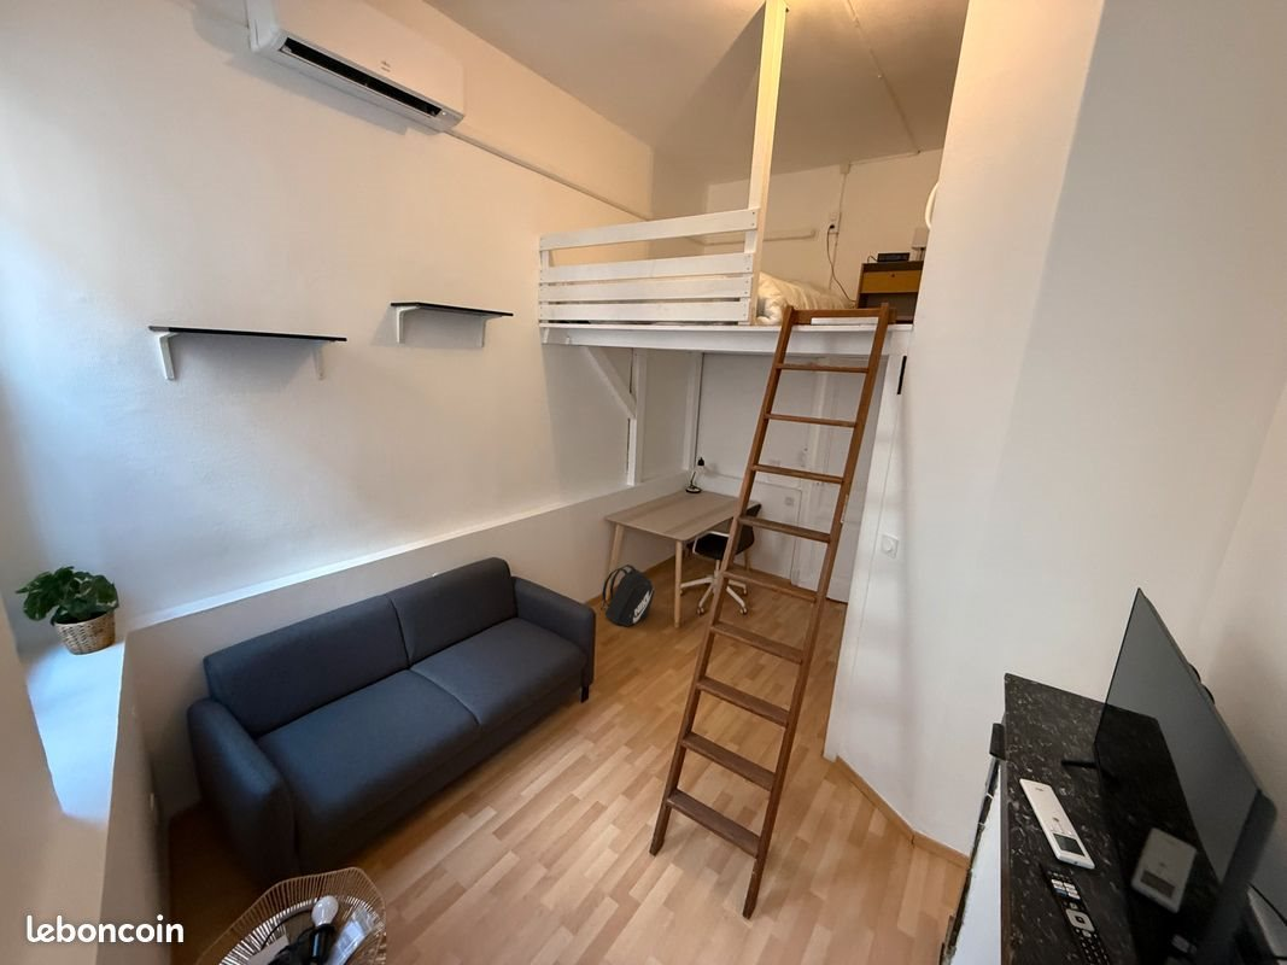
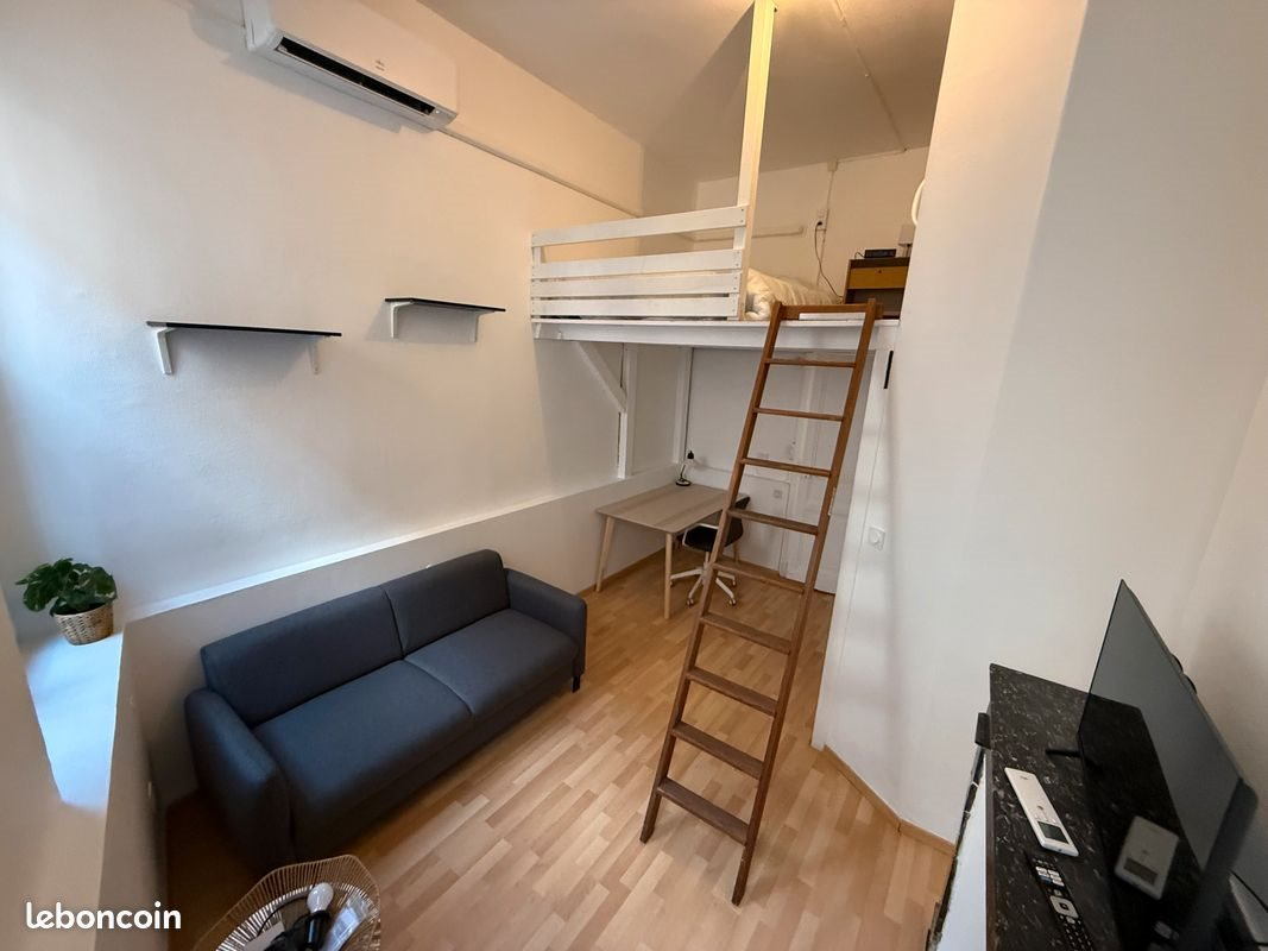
- backpack [599,563,655,628]
